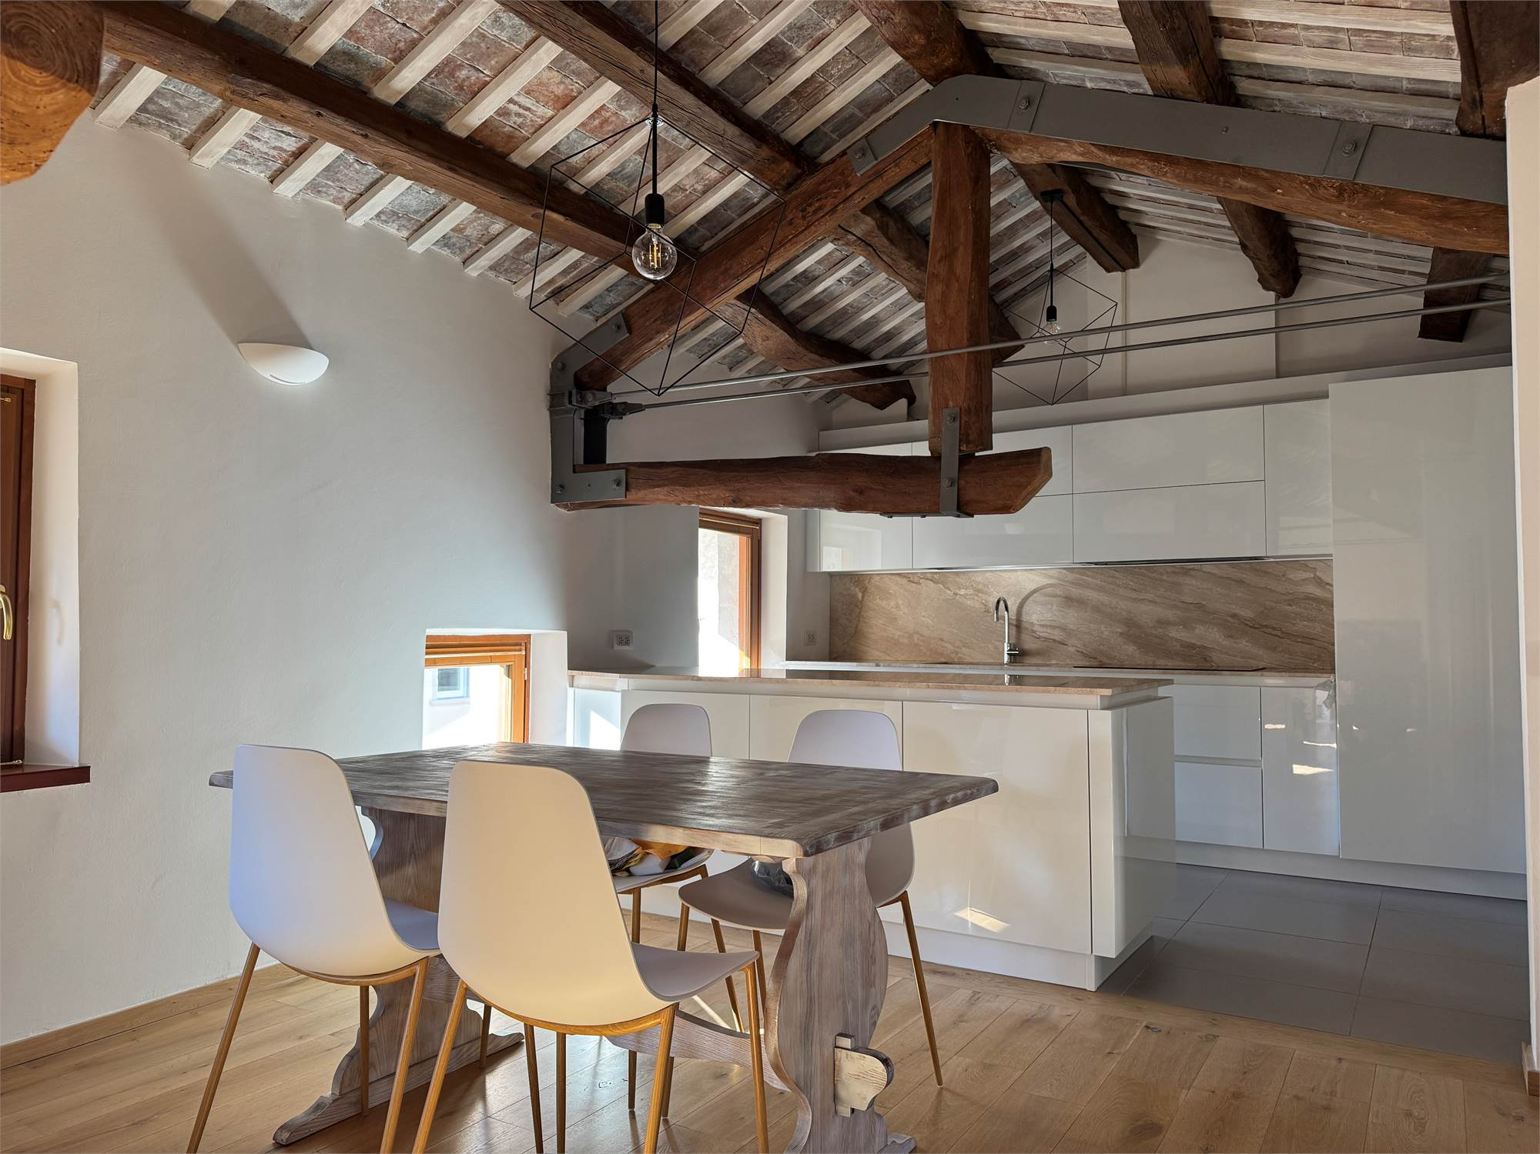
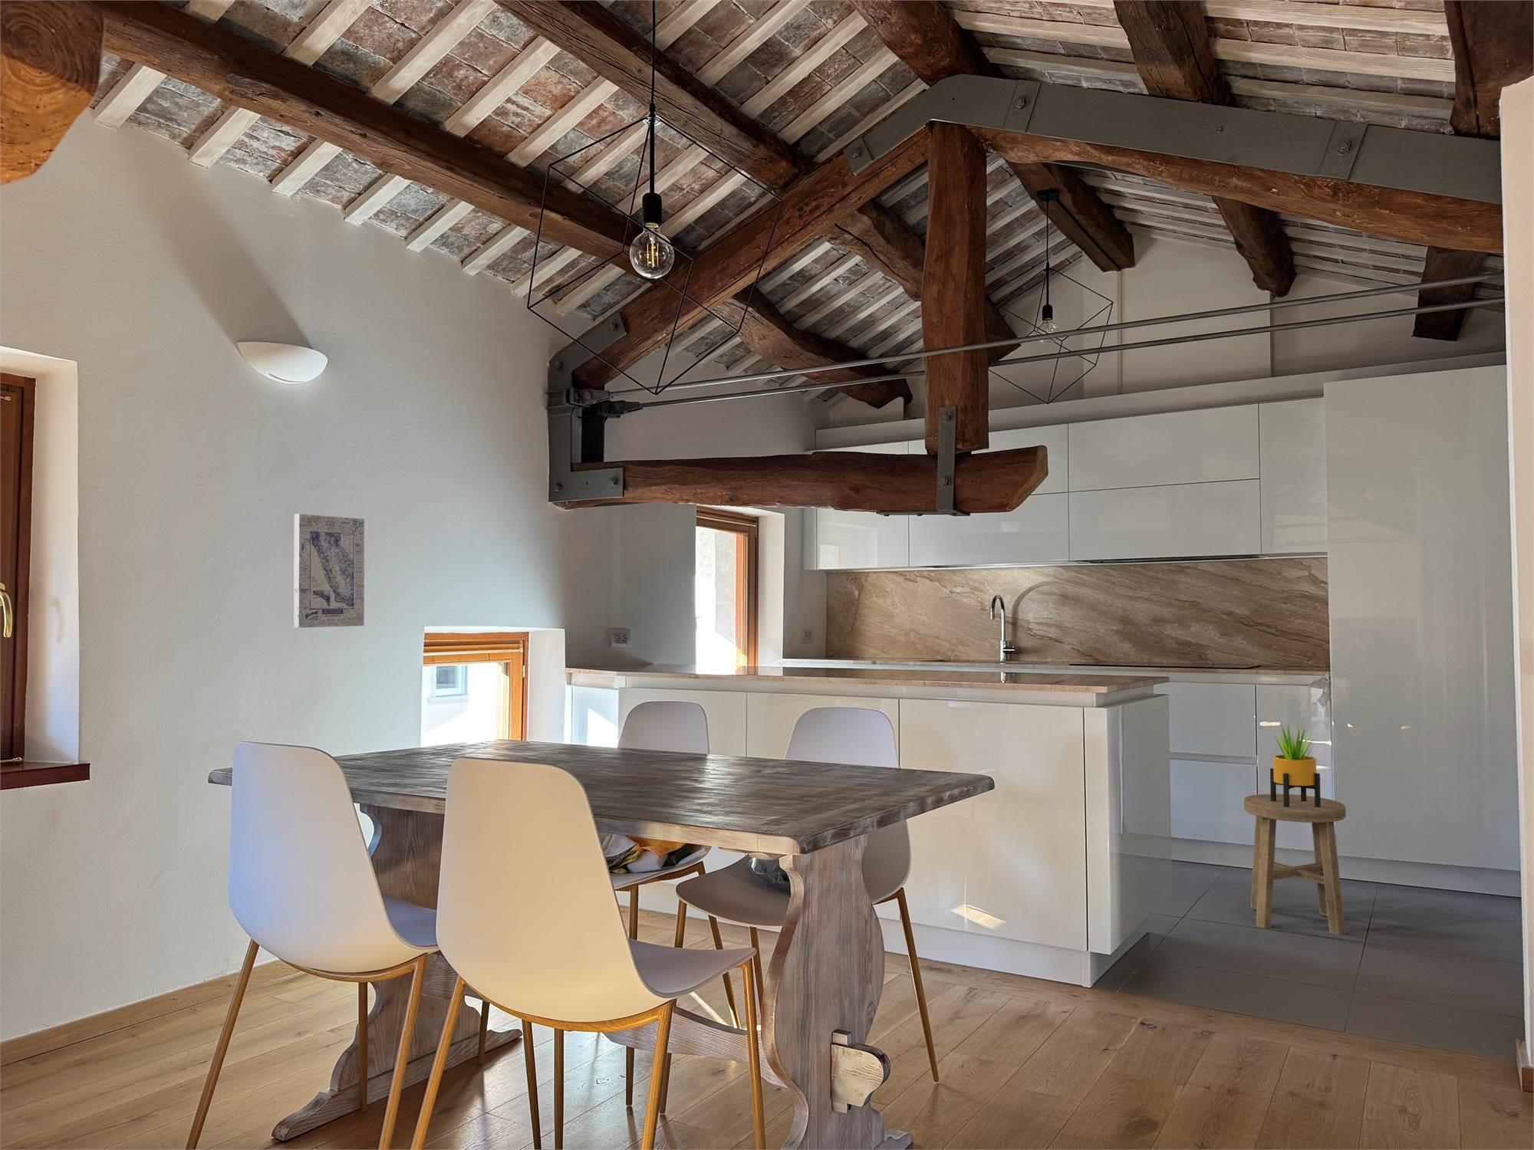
+ wall art [294,513,365,628]
+ potted plant [1269,722,1320,807]
+ stool [1243,794,1347,935]
